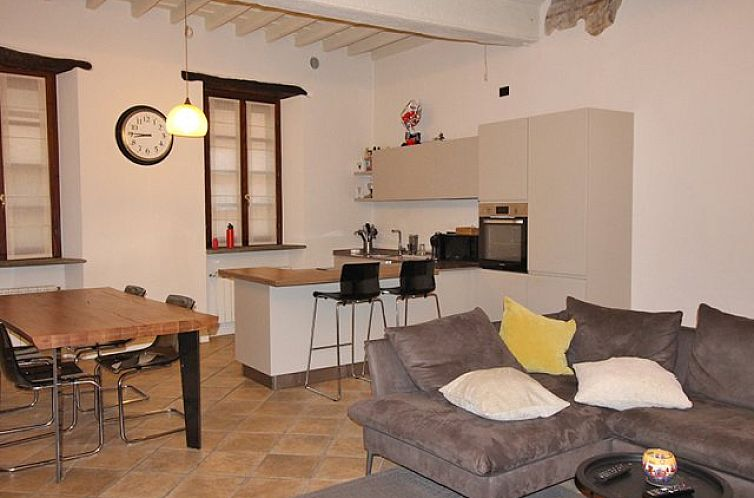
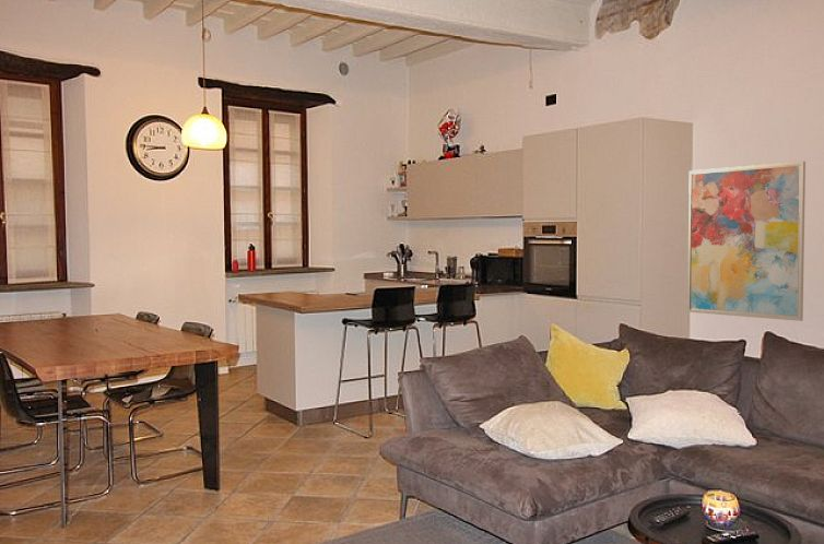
+ wall art [686,161,807,322]
